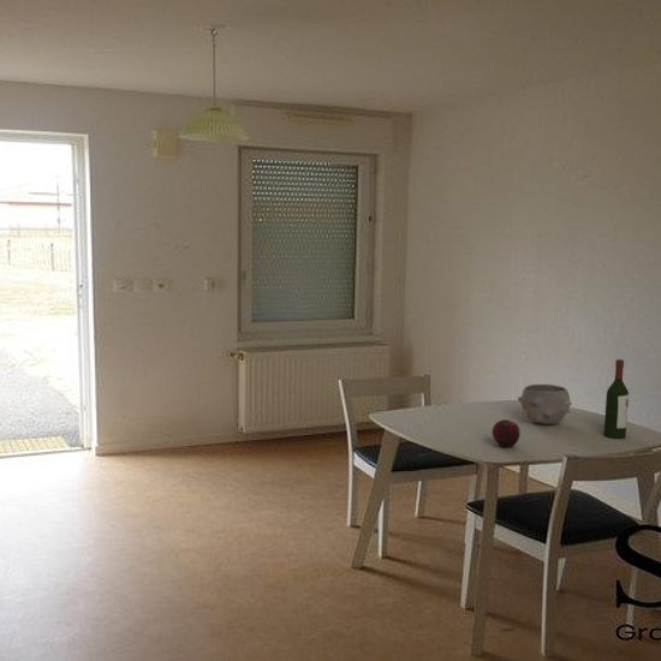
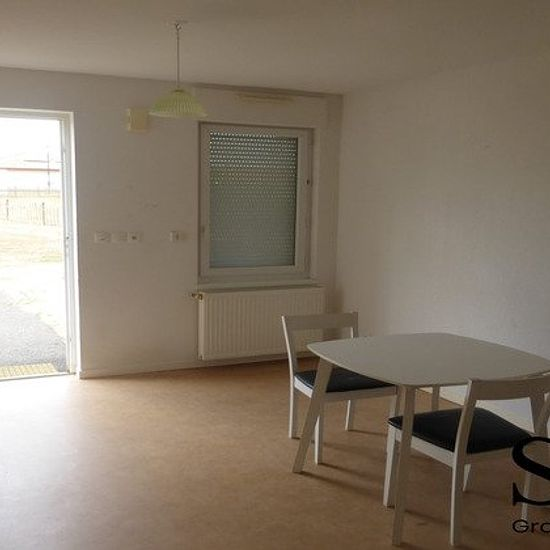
- bowl [517,383,573,425]
- fruit [492,418,522,448]
- wine bottle [603,358,630,440]
